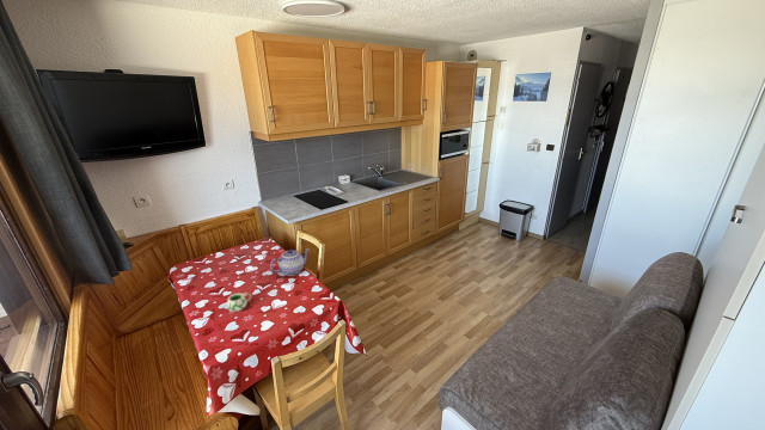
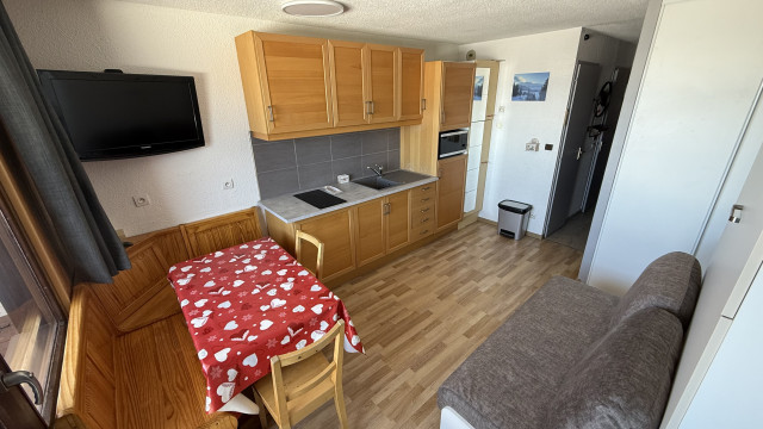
- teapot [269,248,311,277]
- mug [226,291,252,313]
